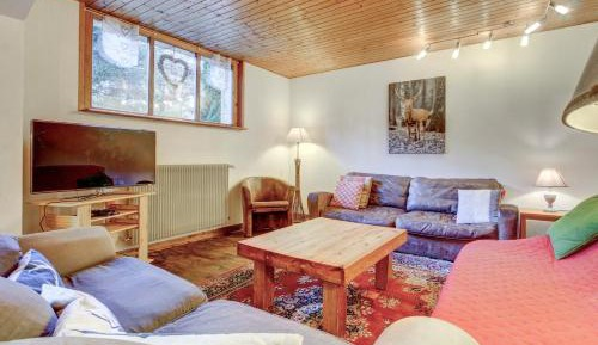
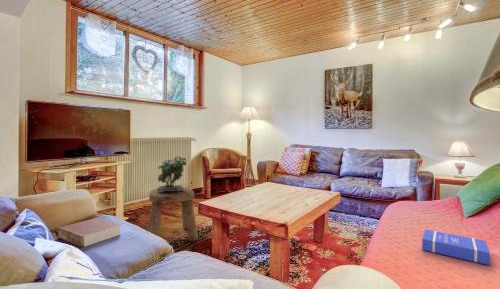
+ book [421,228,491,266]
+ potted plant [156,153,188,192]
+ book [57,217,122,248]
+ stool [146,187,199,242]
